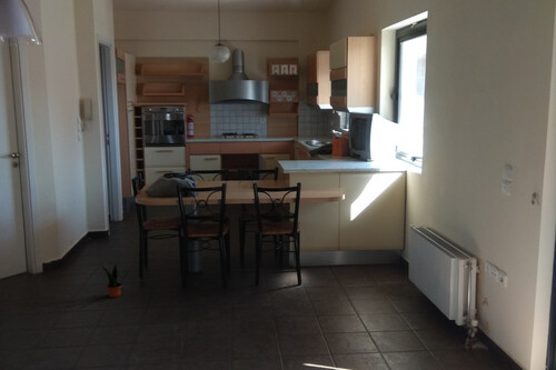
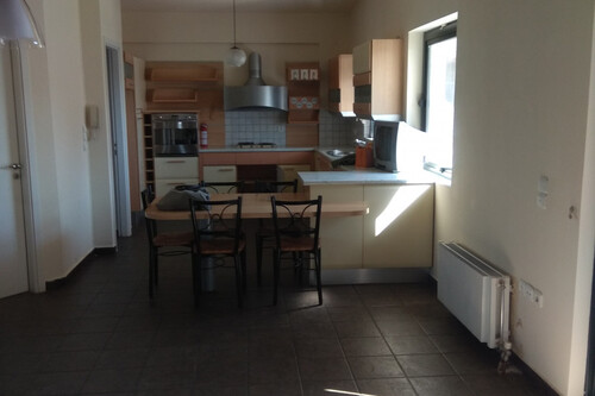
- potted plant [100,263,122,299]
